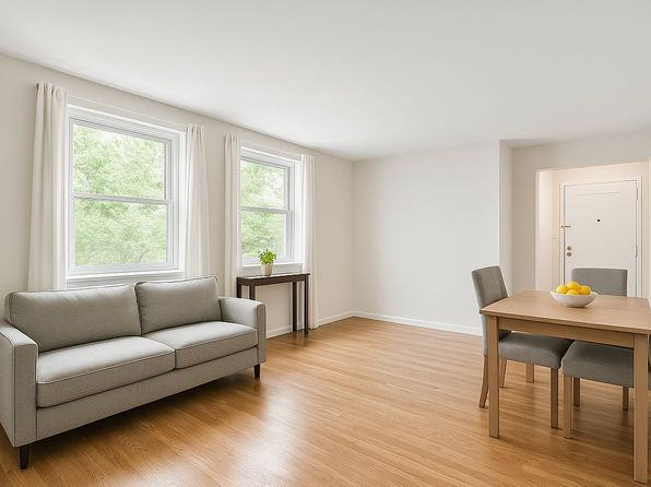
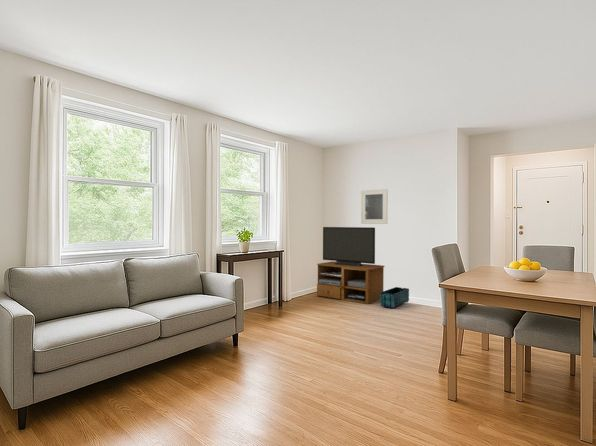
+ tv stand [316,226,386,305]
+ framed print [360,188,389,225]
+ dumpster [380,286,410,309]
